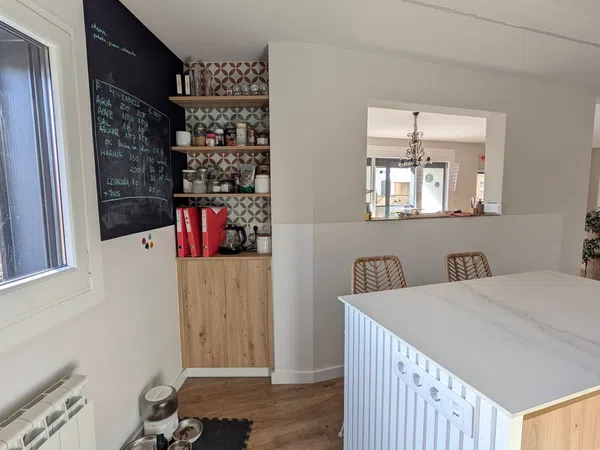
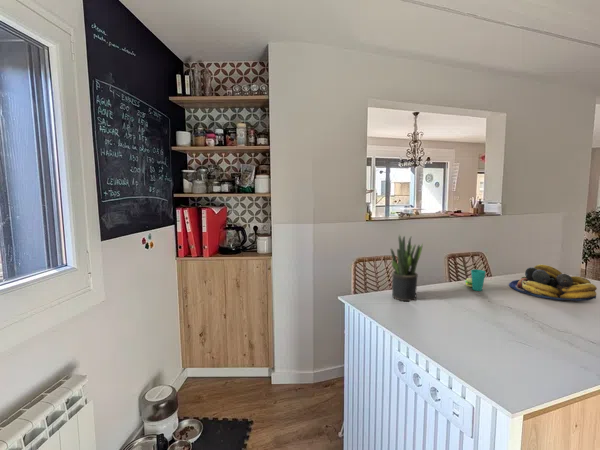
+ fruit bowl [508,264,598,302]
+ cup [464,268,487,292]
+ potted plant [389,234,424,302]
